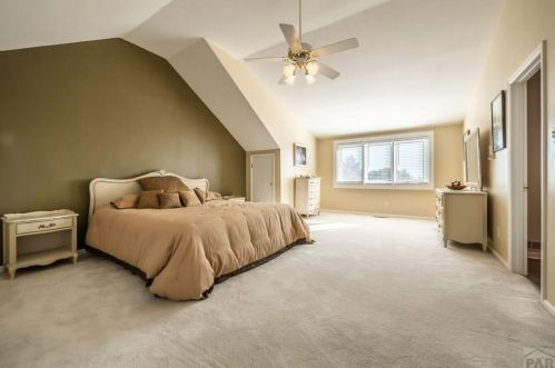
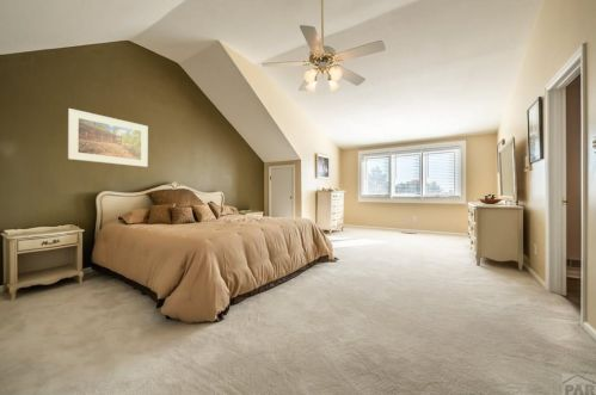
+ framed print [67,107,149,168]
